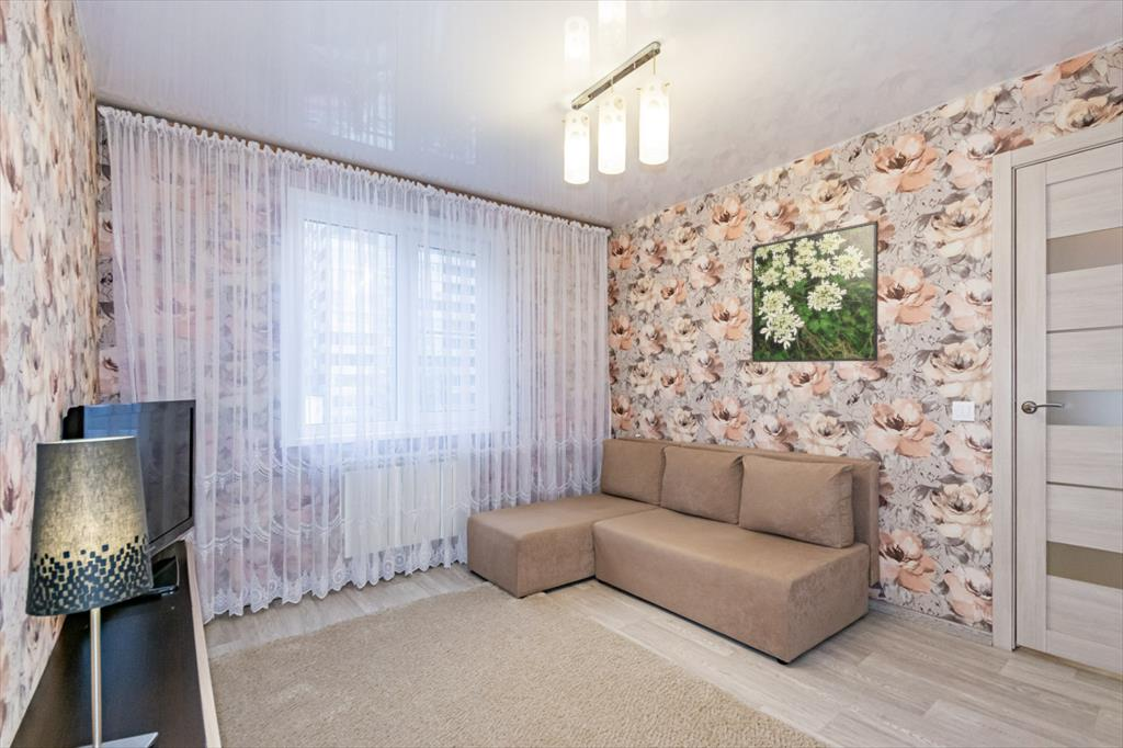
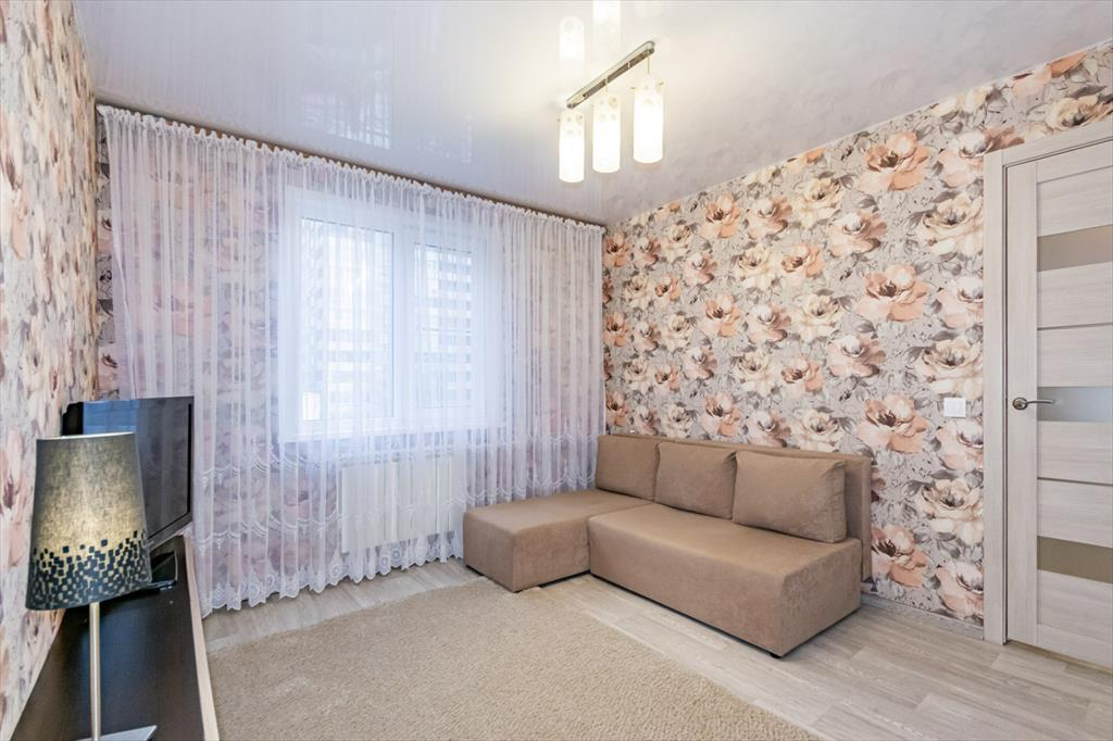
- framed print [751,219,880,363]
